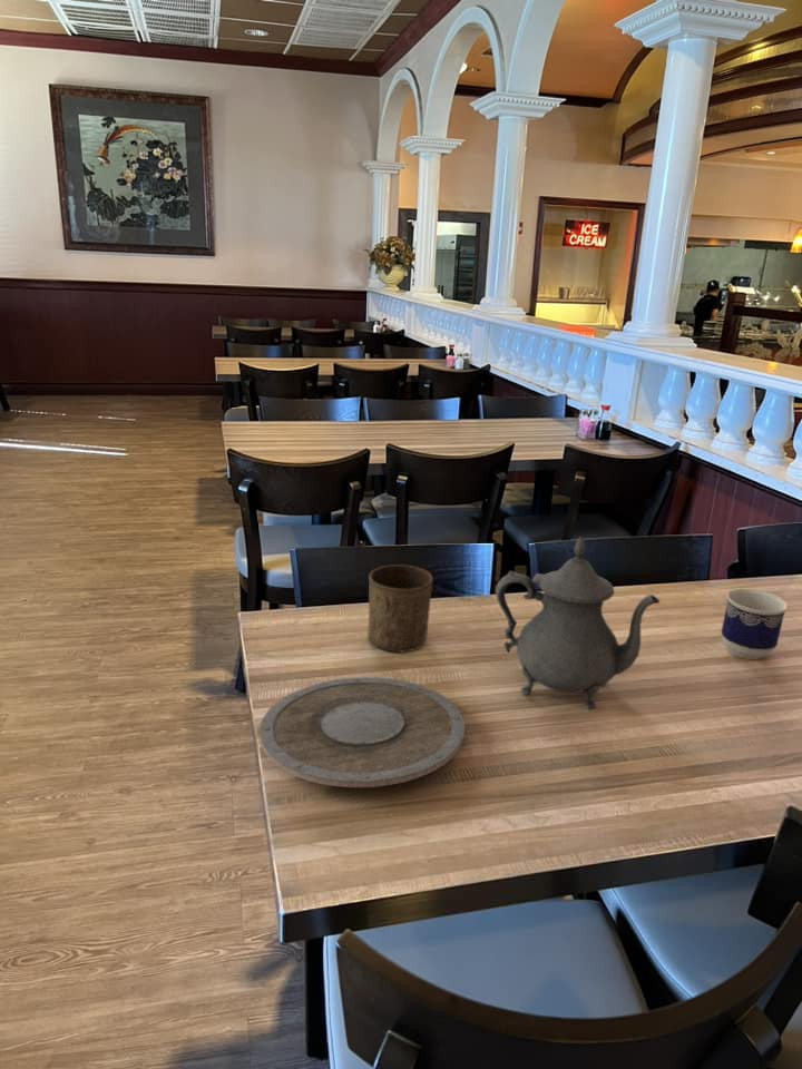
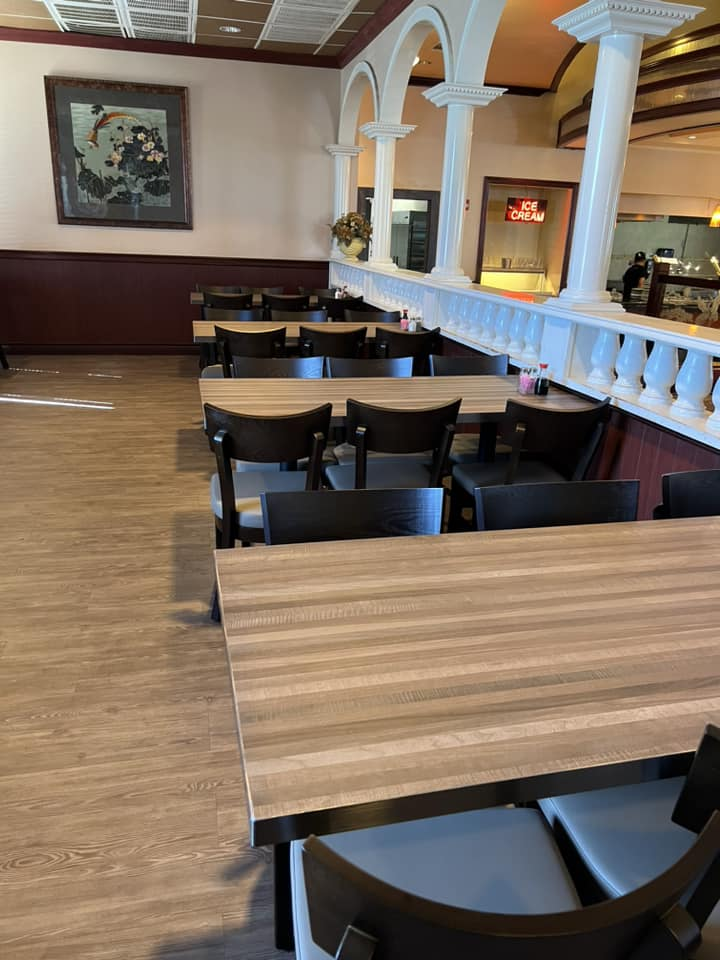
- cup [721,588,789,660]
- cup [366,563,433,653]
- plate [258,676,466,788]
- teapot [495,536,661,710]
